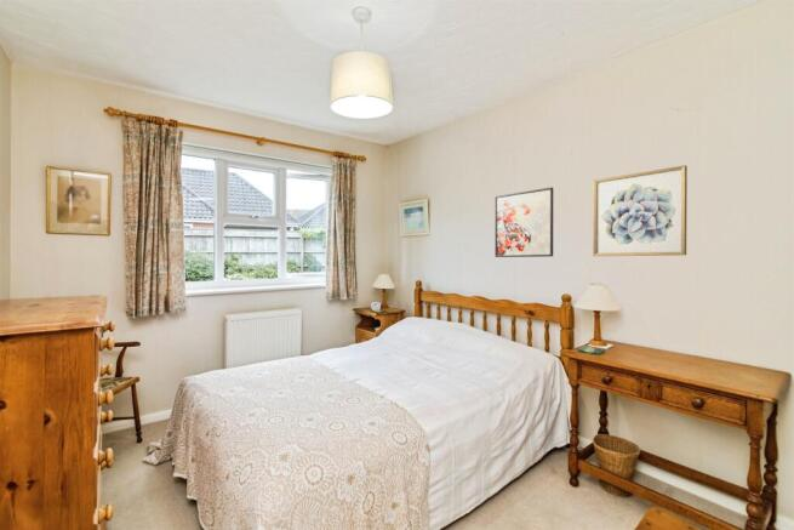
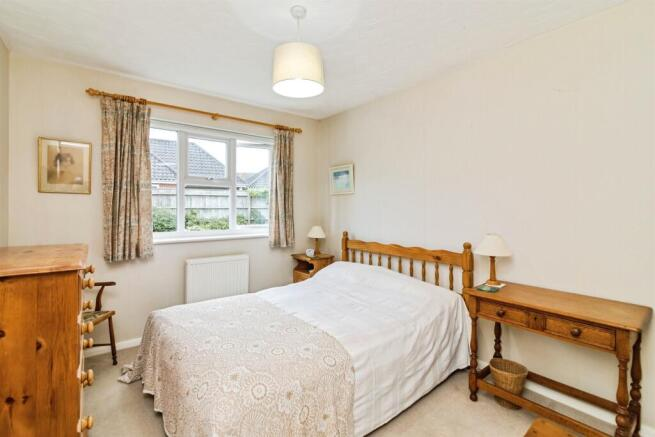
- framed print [493,187,554,258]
- wall art [592,164,689,257]
